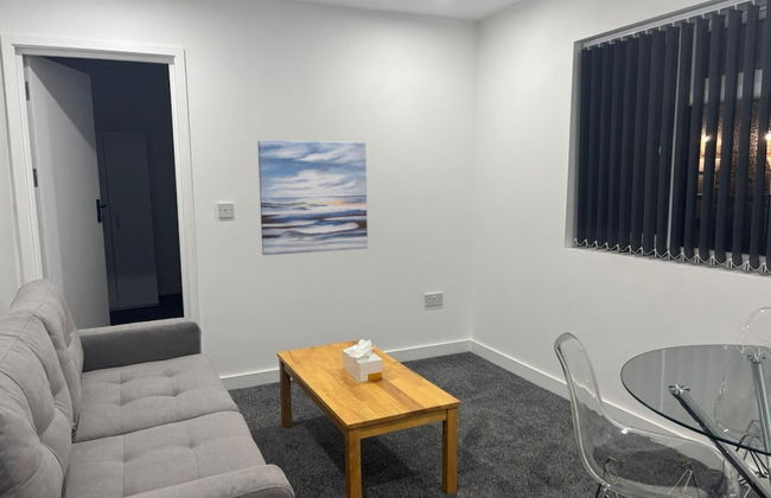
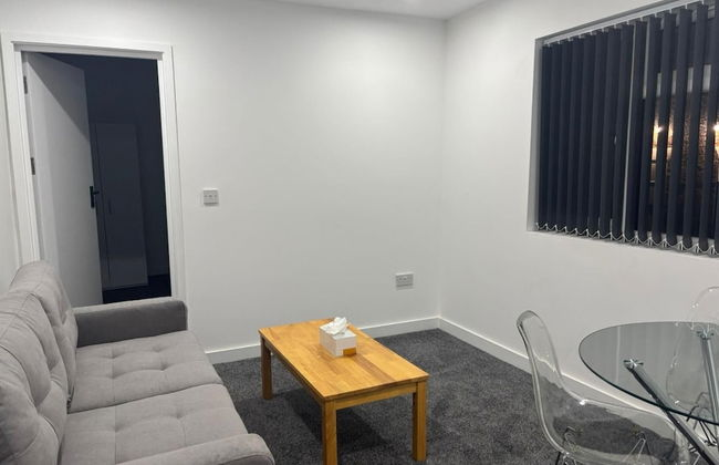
- wall art [256,139,369,256]
